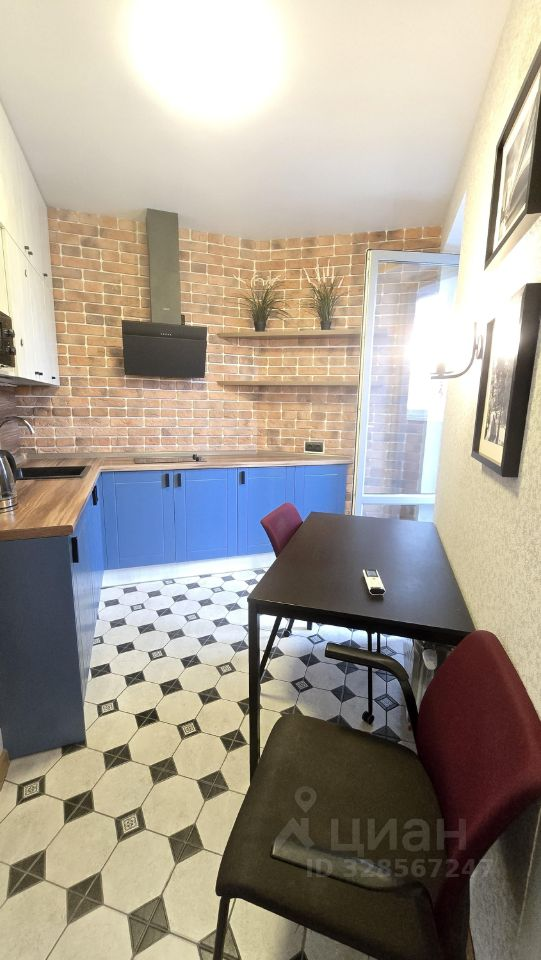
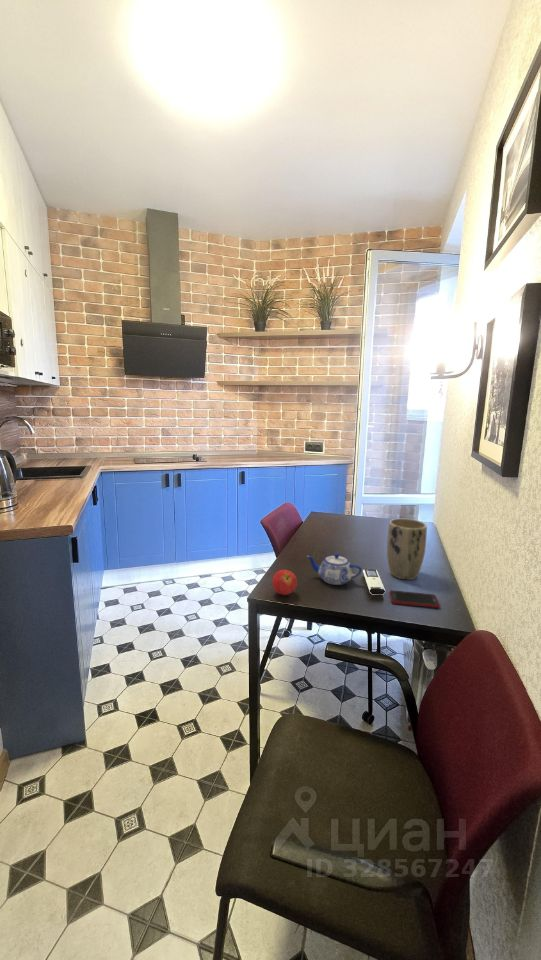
+ plant pot [386,518,428,581]
+ fruit [271,569,298,596]
+ cell phone [388,589,441,609]
+ teapot [306,552,363,586]
